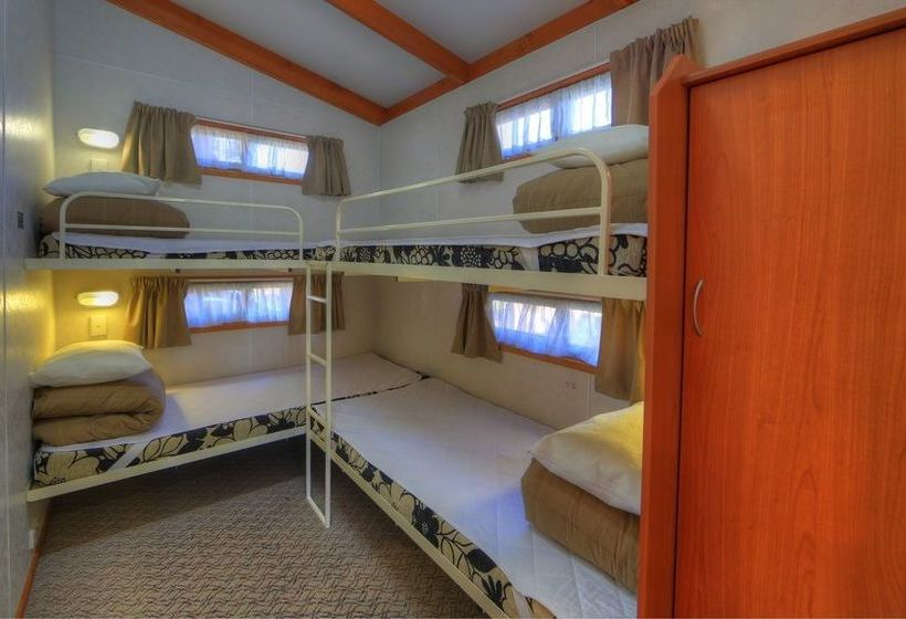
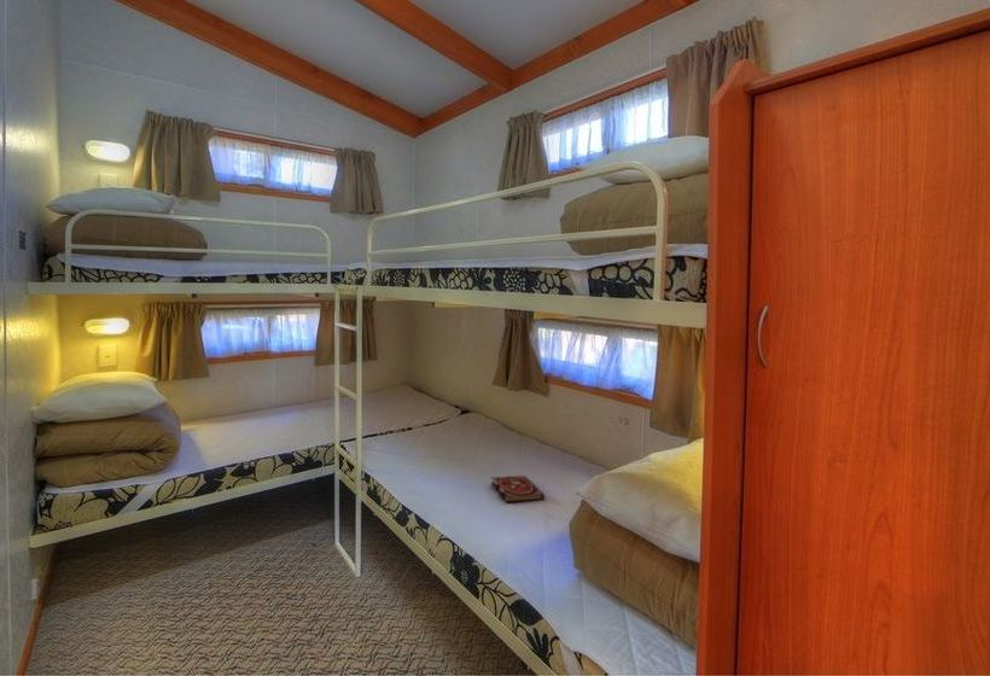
+ book [490,474,546,503]
